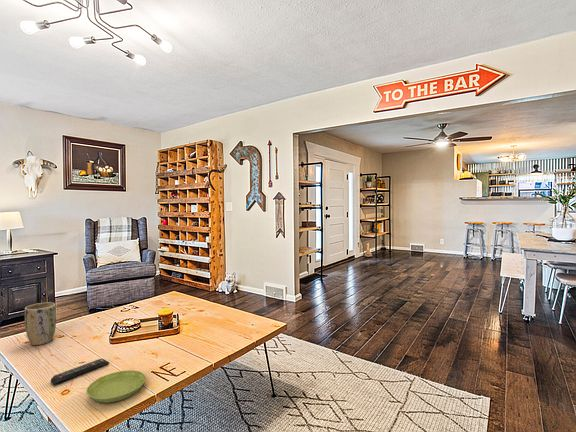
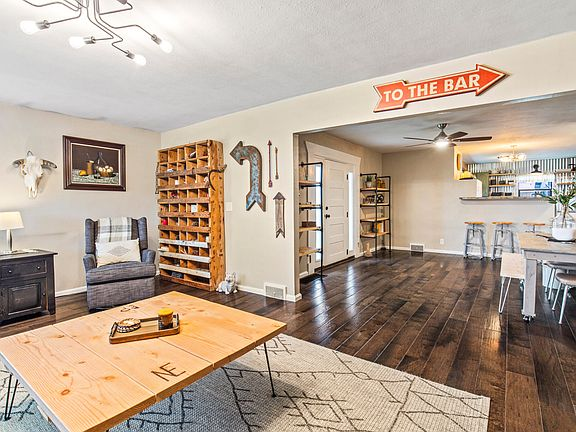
- remote control [50,358,110,386]
- saucer [86,370,147,404]
- plant pot [24,301,57,346]
